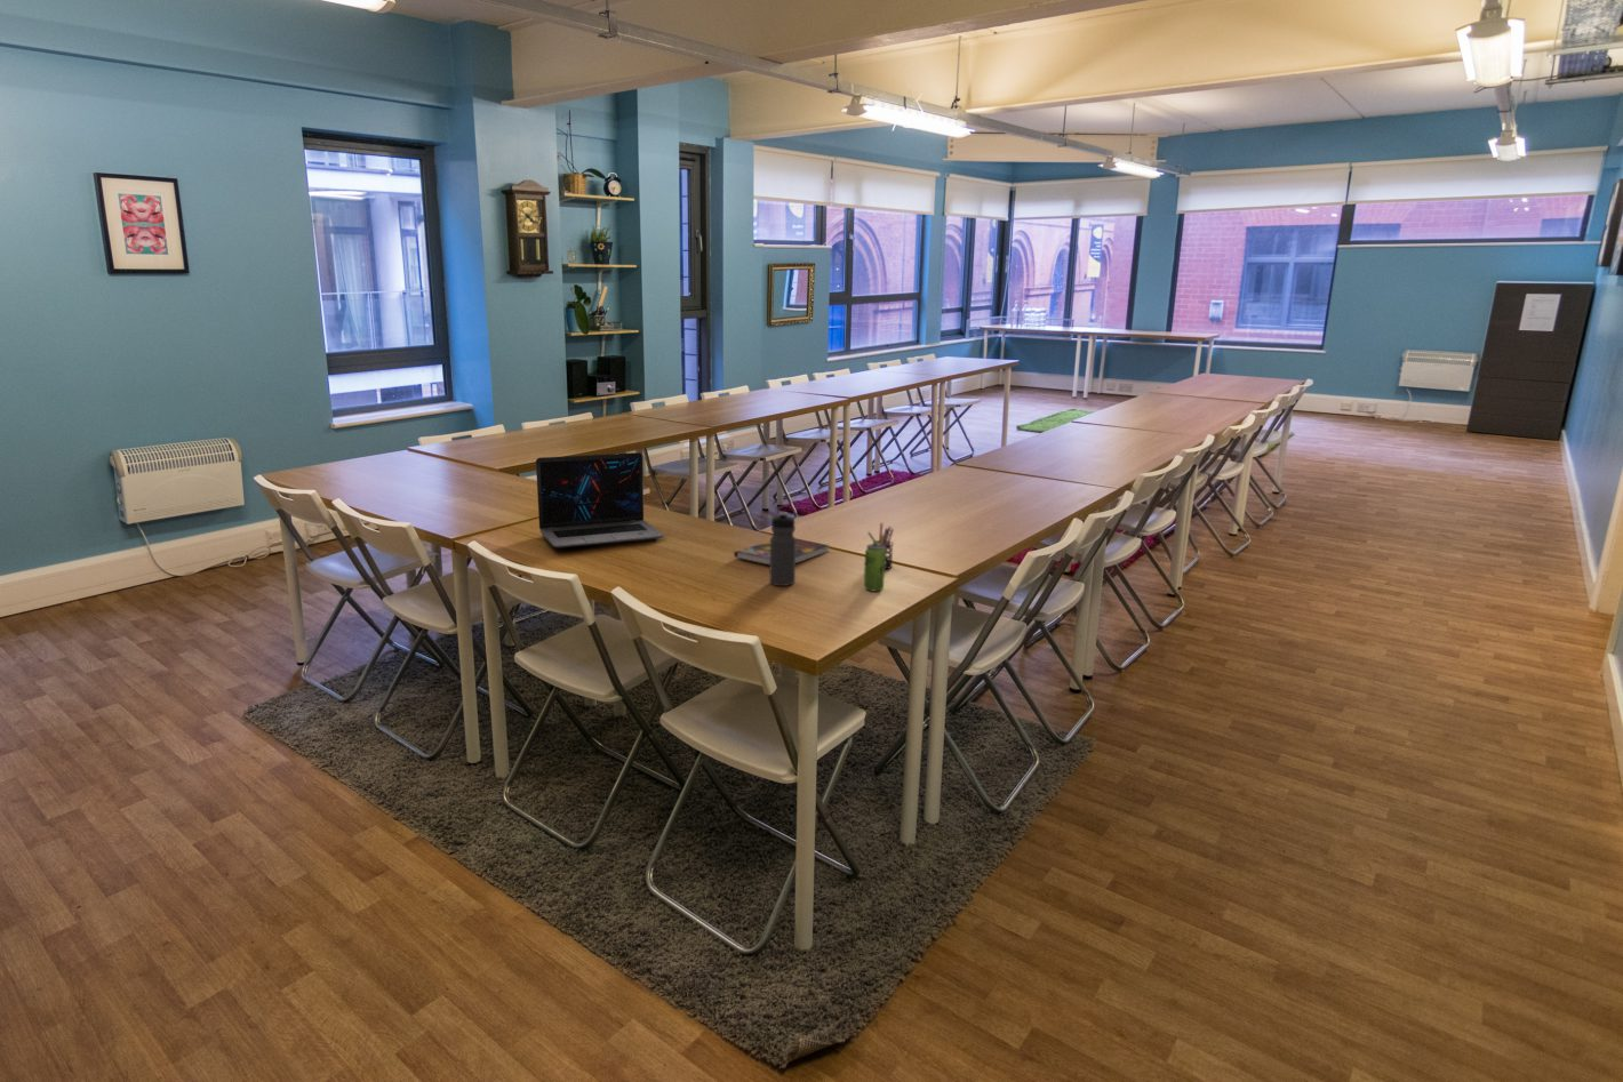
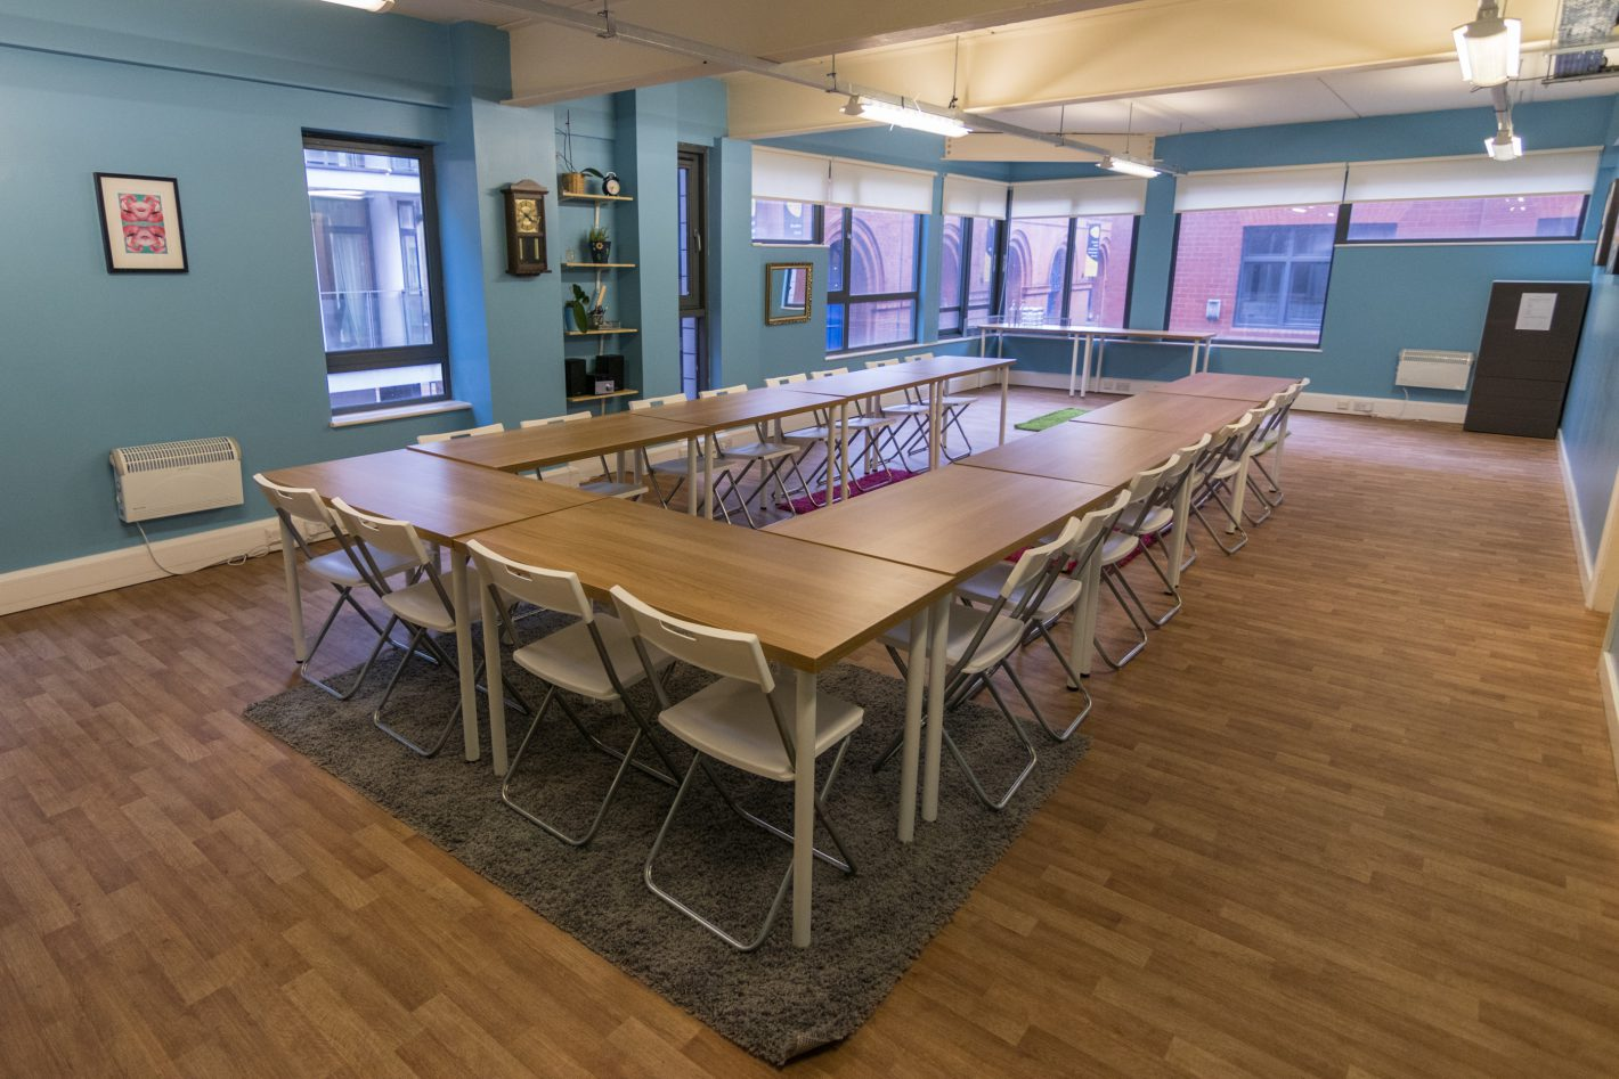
- water bottle [768,511,797,587]
- beverage can [863,542,886,592]
- pen holder [866,522,895,570]
- laptop [535,452,665,549]
- book [733,539,831,566]
